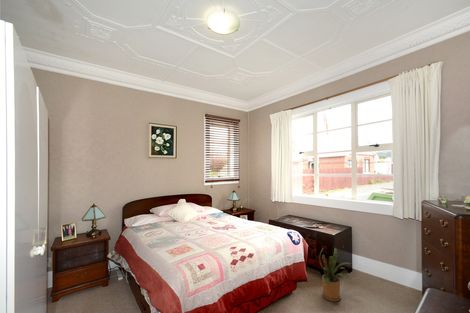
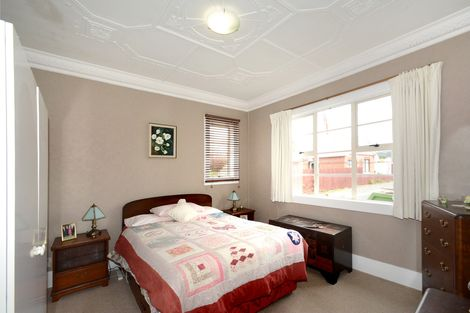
- house plant [318,246,353,302]
